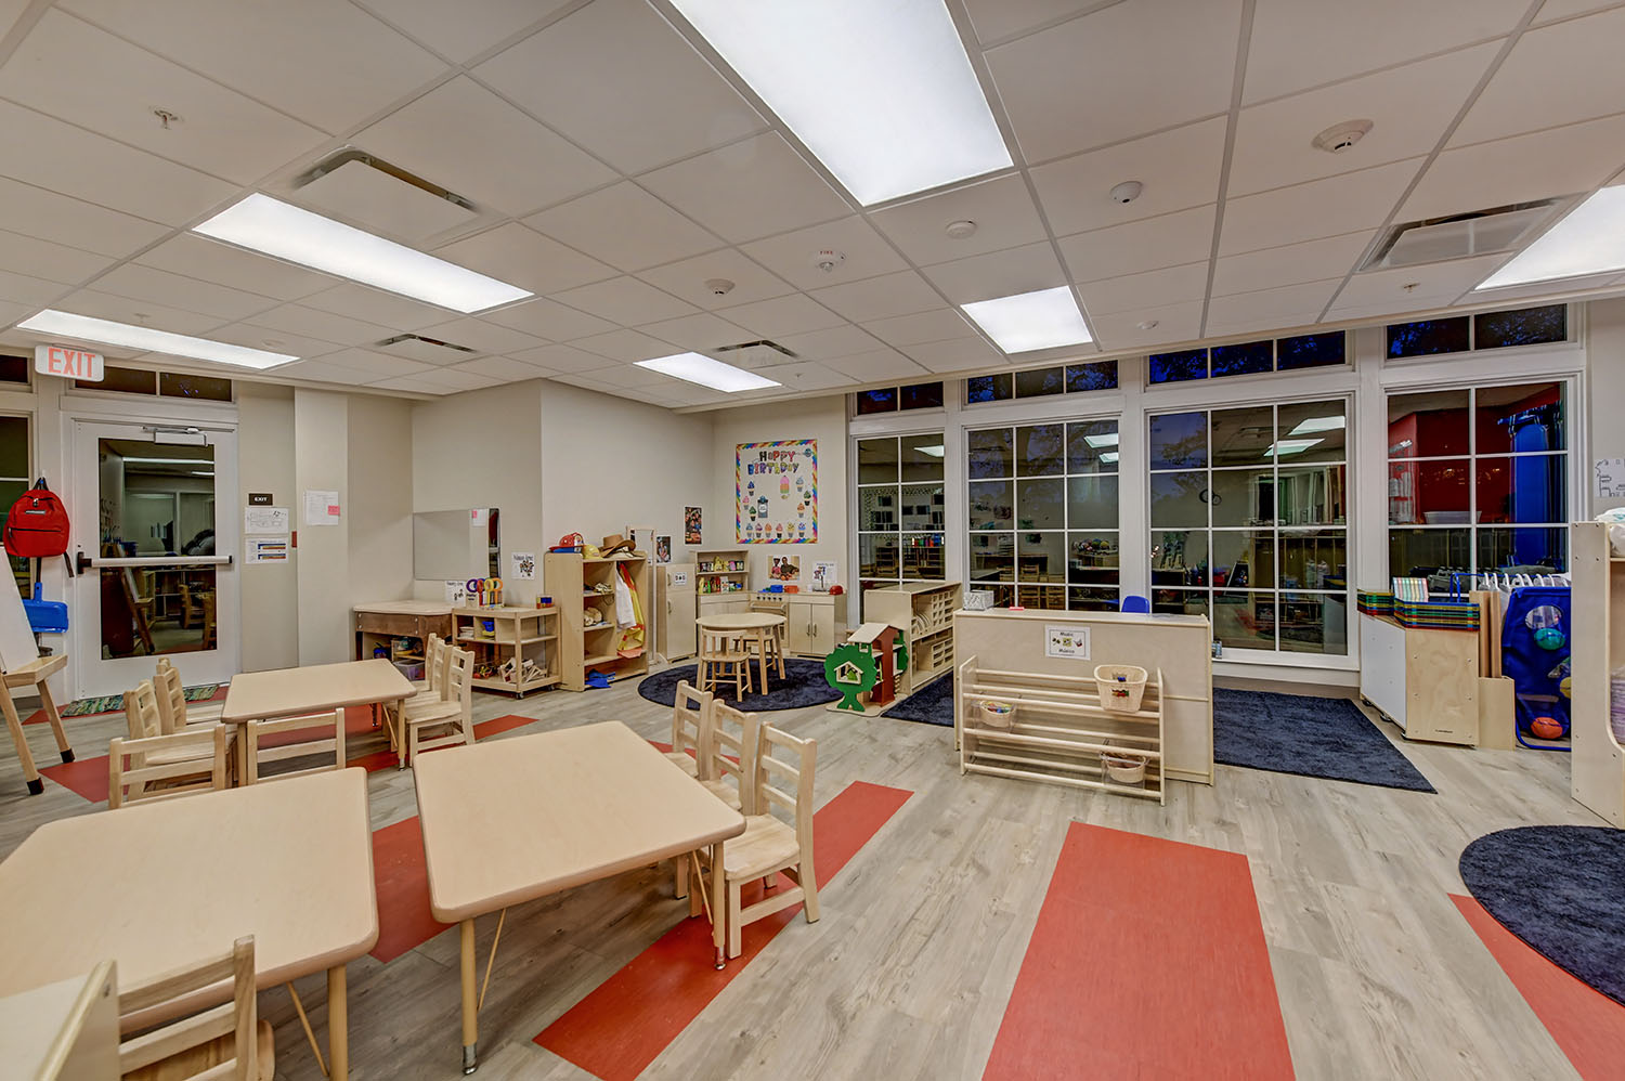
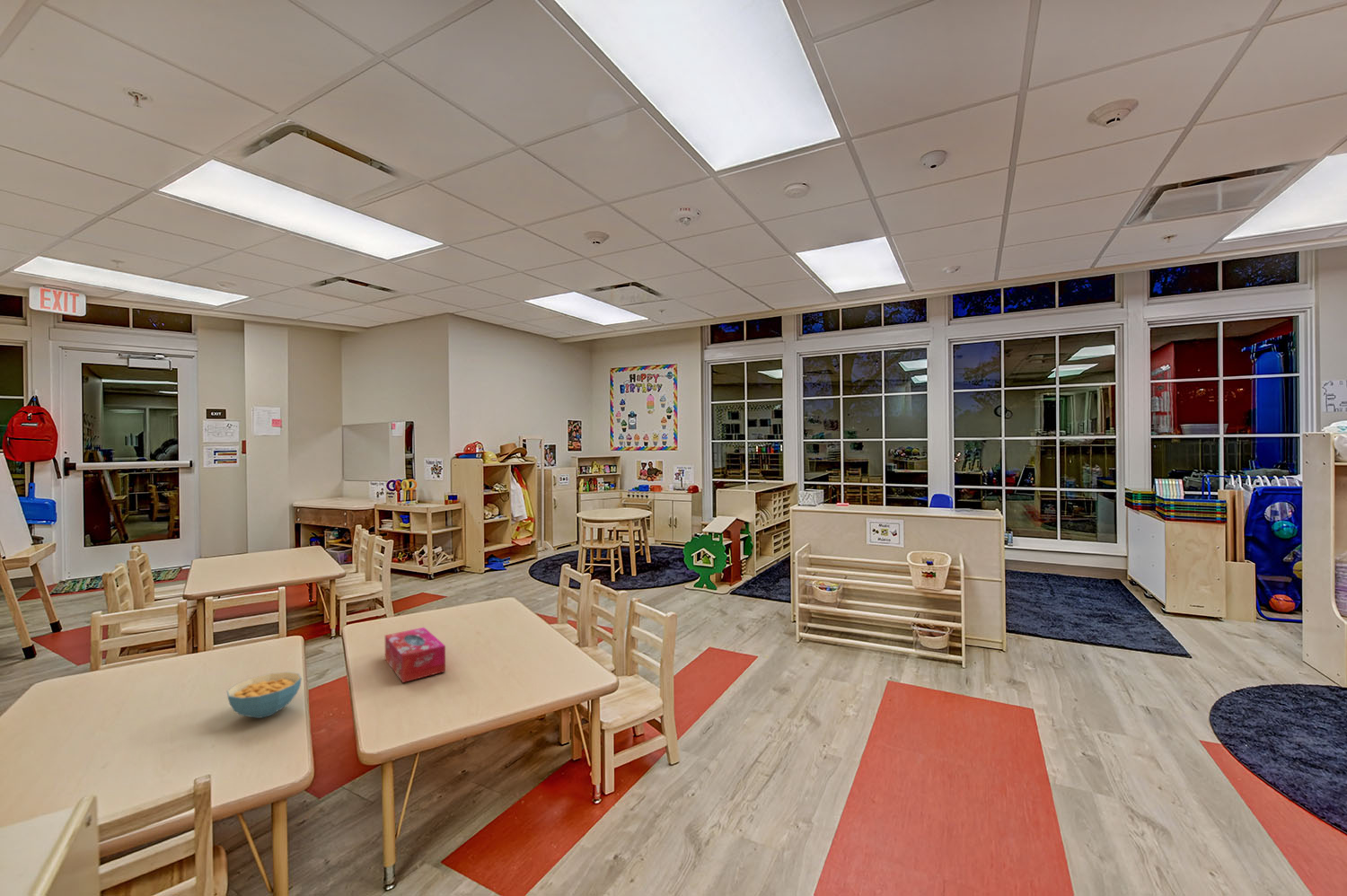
+ tissue box [384,627,446,683]
+ cereal bowl [226,672,303,719]
